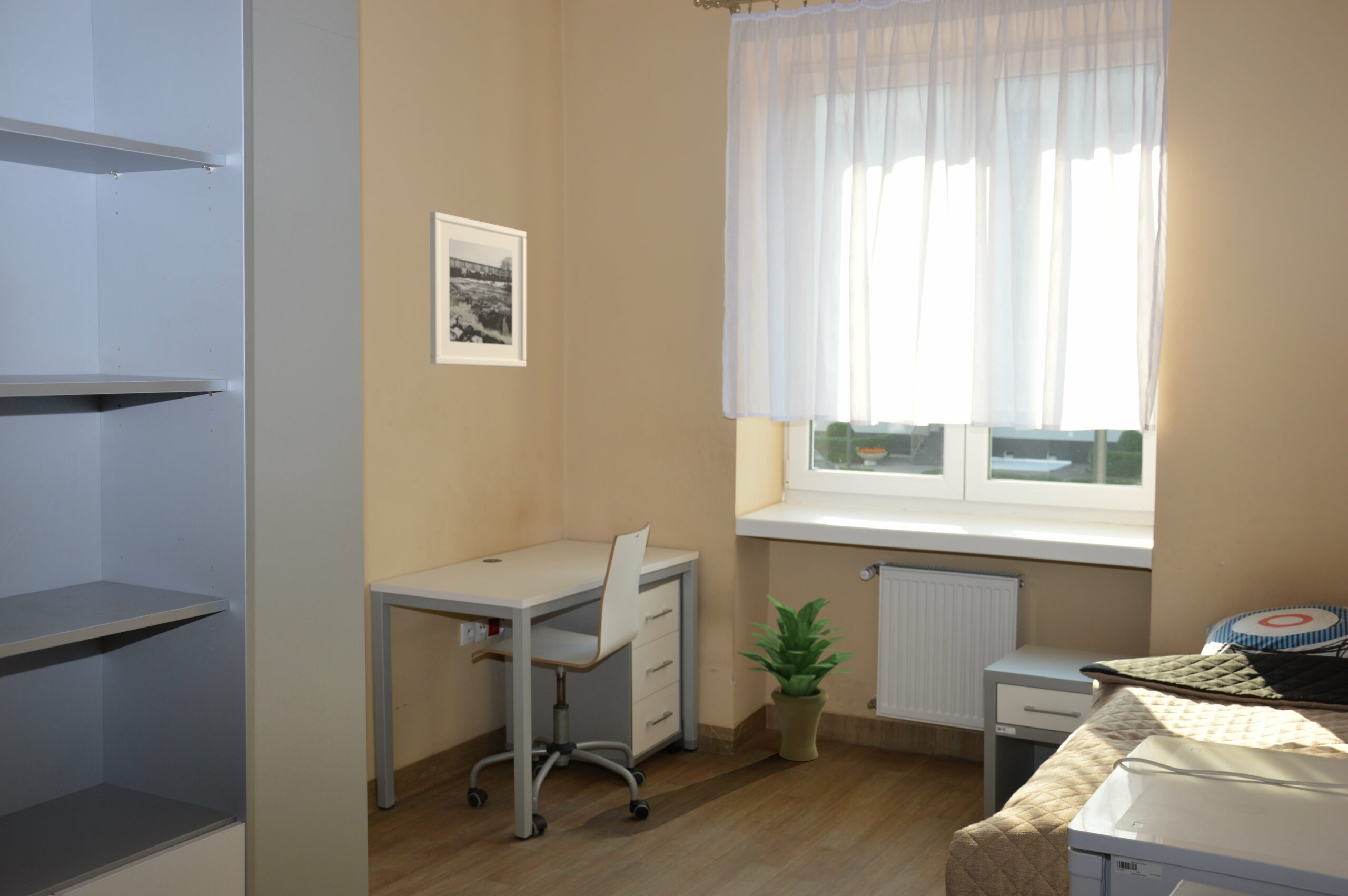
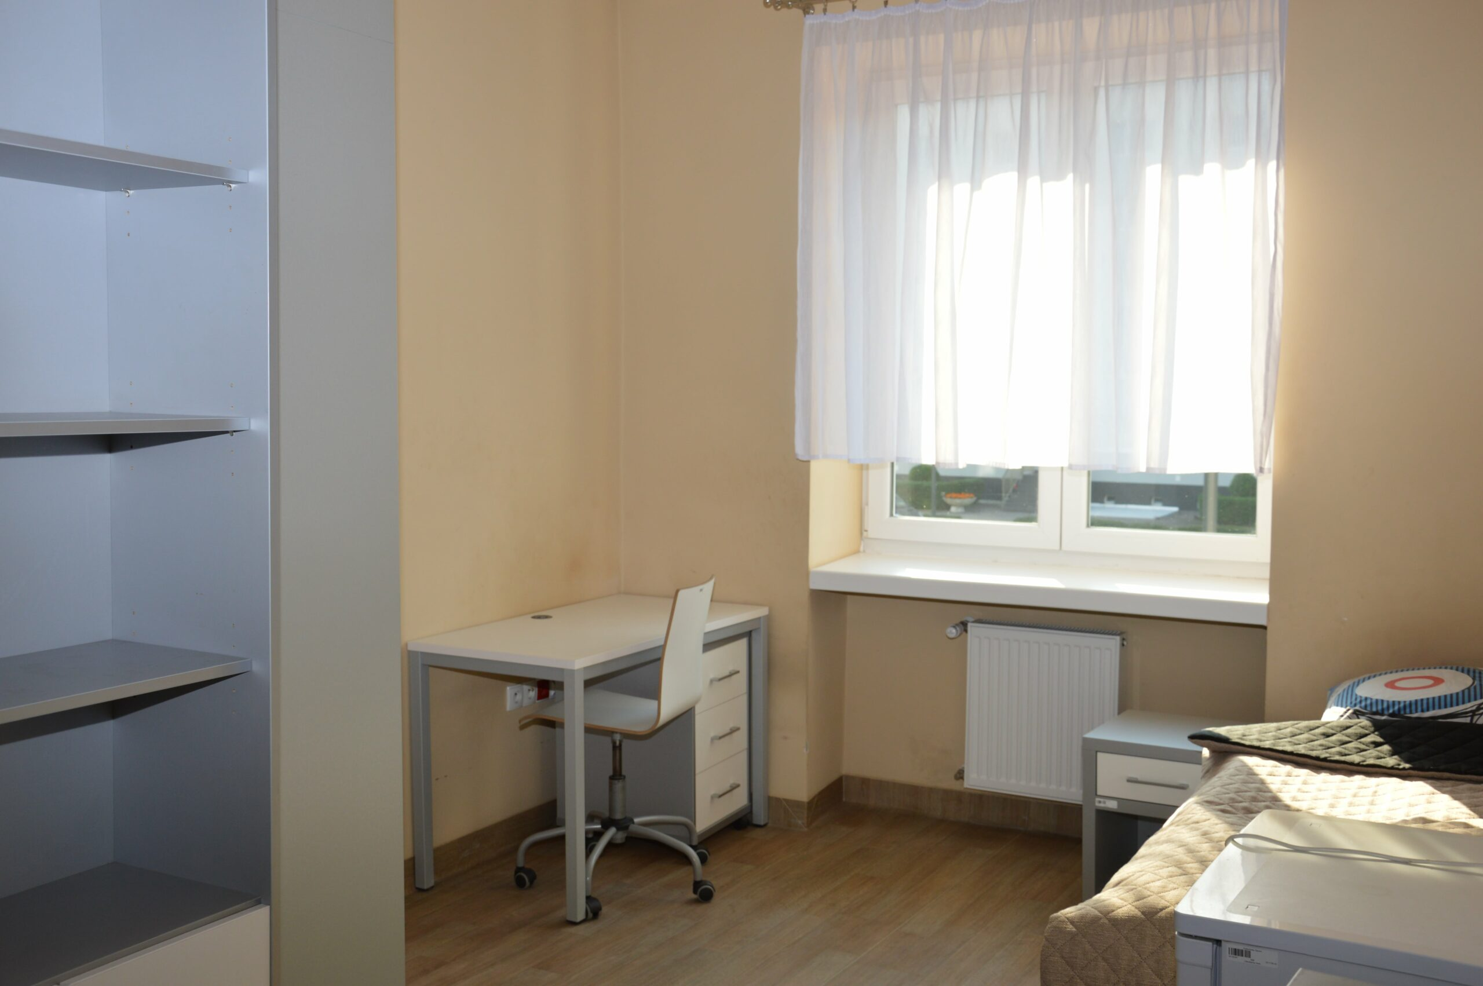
- potted plant [736,594,859,762]
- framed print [429,211,527,368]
